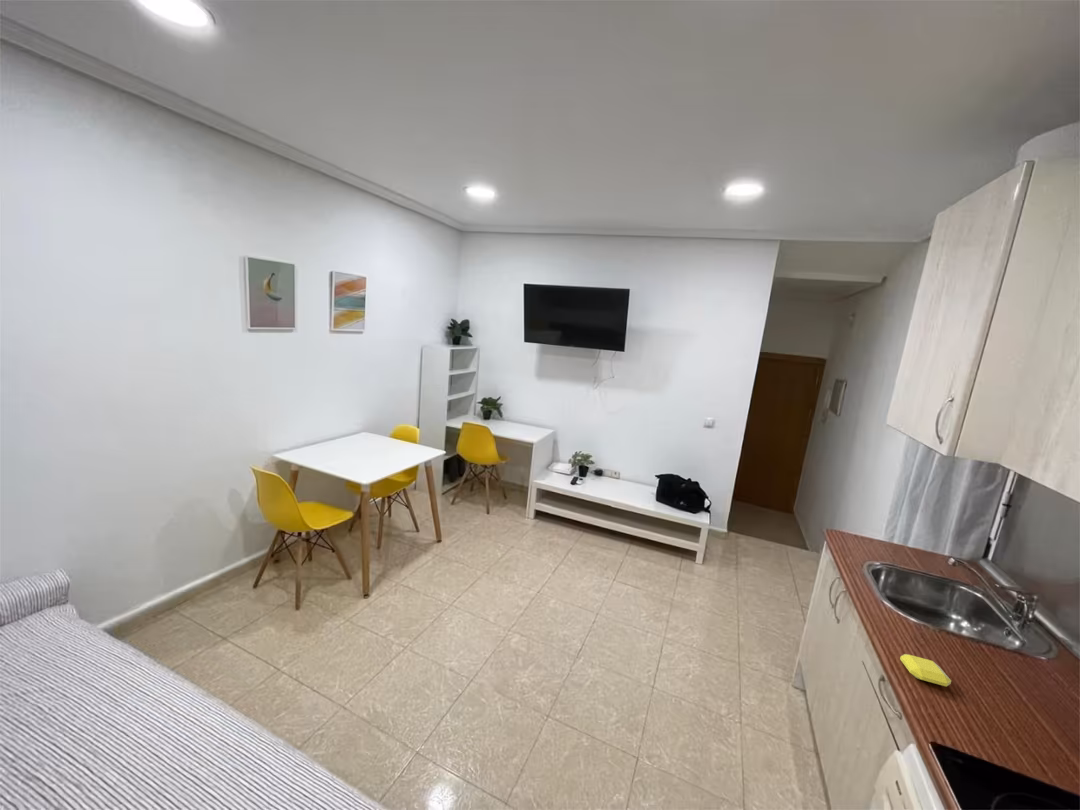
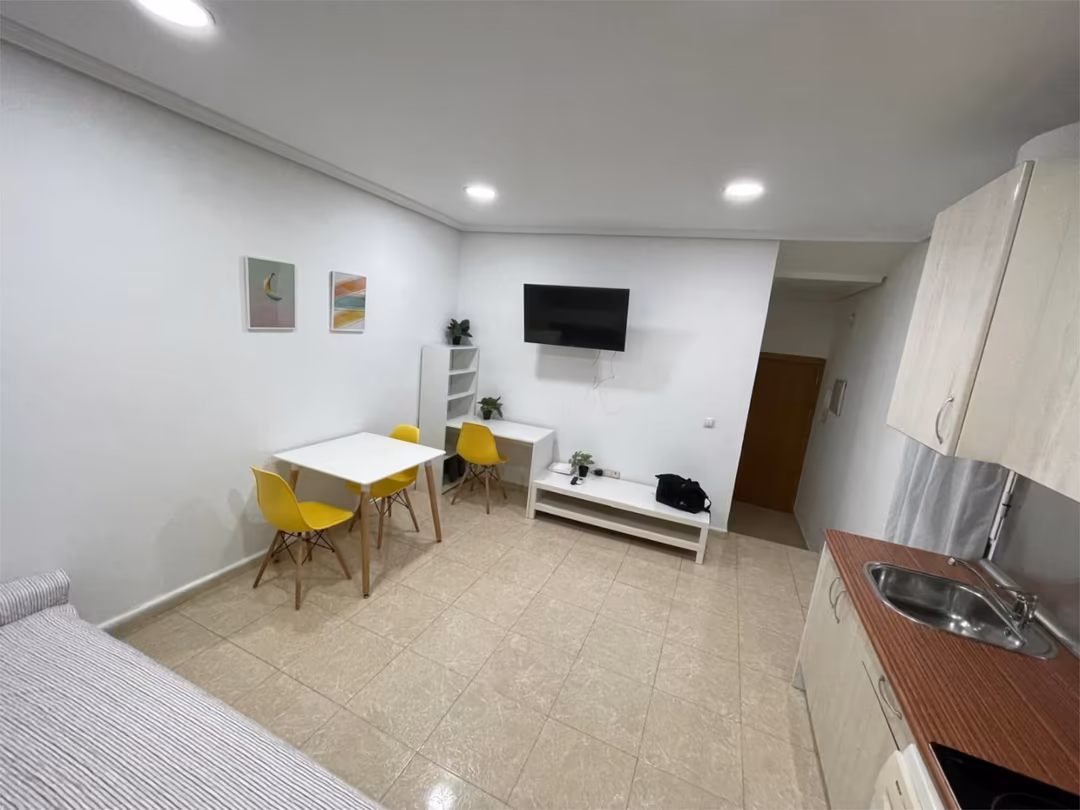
- soap bar [899,653,952,687]
